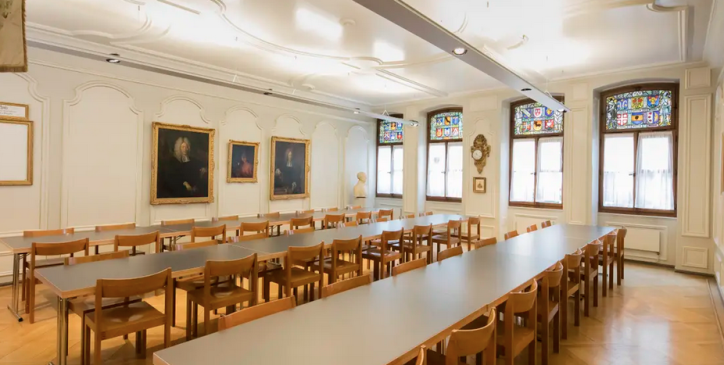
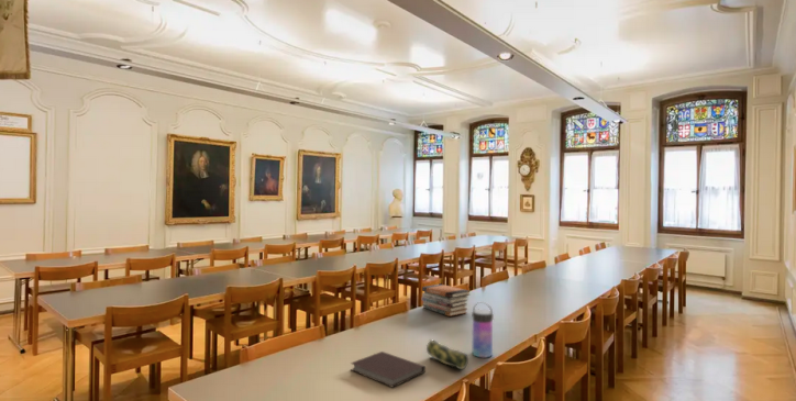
+ notebook [350,350,427,389]
+ pencil case [425,338,469,370]
+ book stack [421,283,471,318]
+ water bottle [471,301,495,358]
